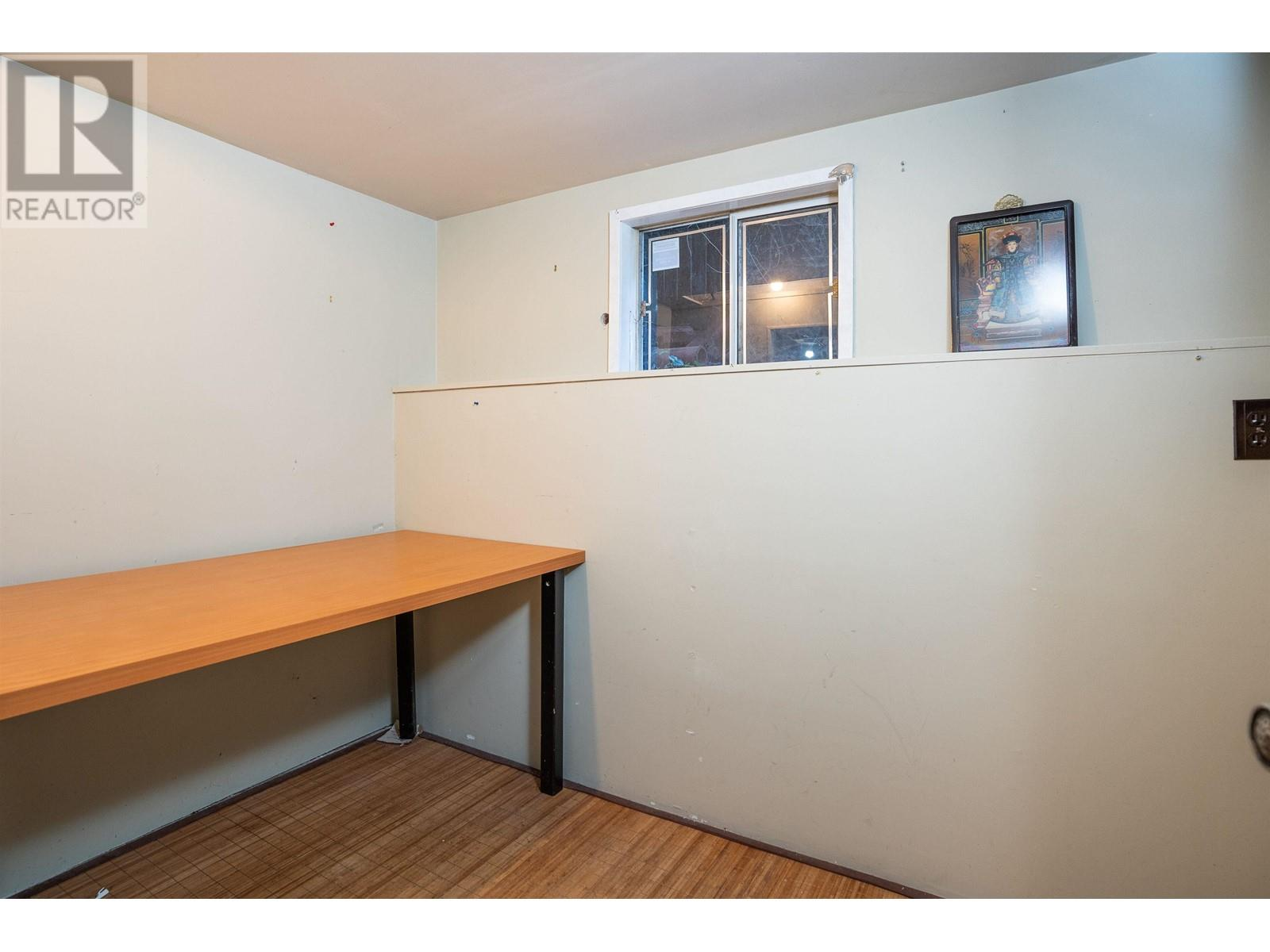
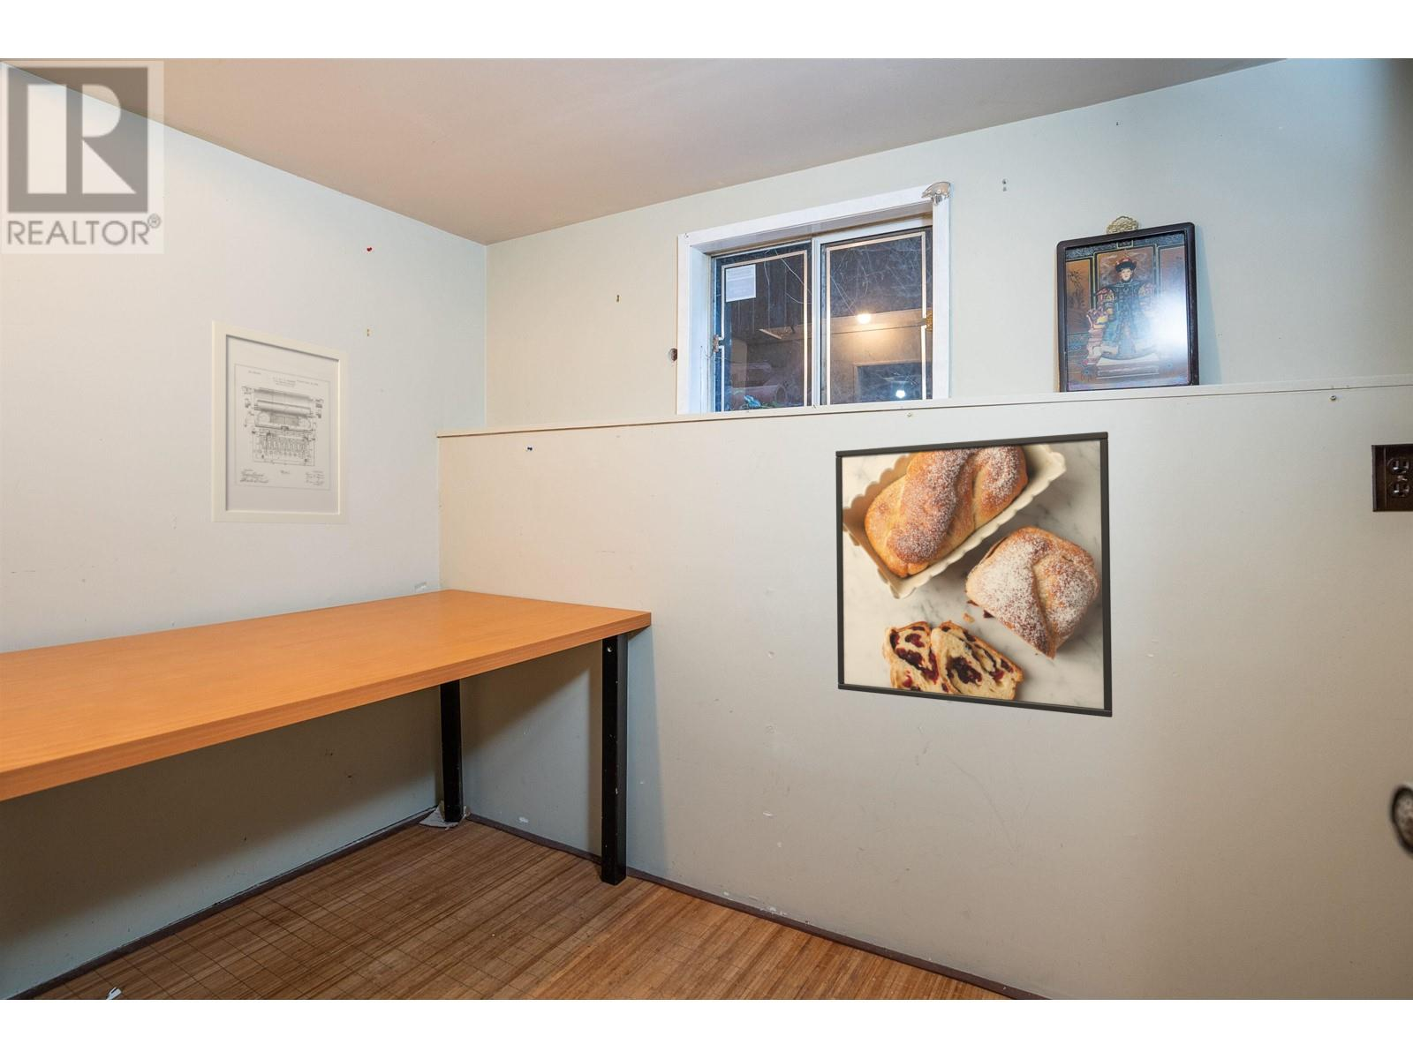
+ wall art [210,319,349,525]
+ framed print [834,430,1114,719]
